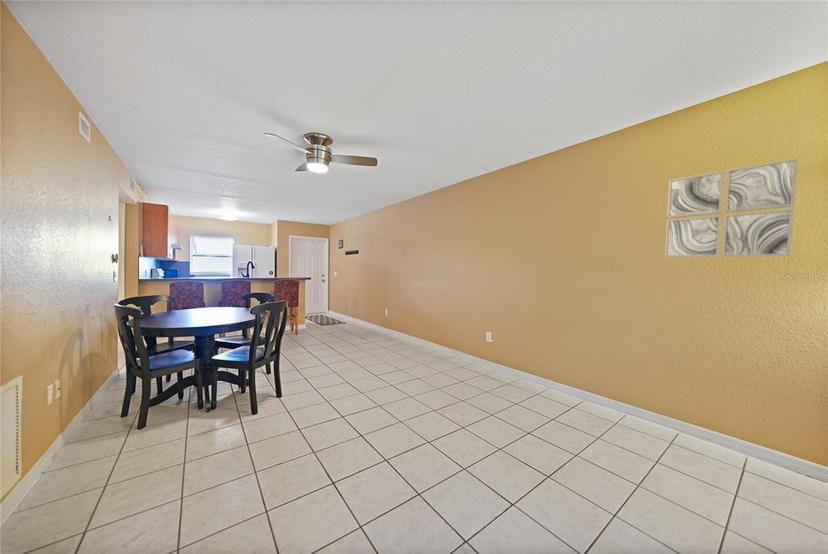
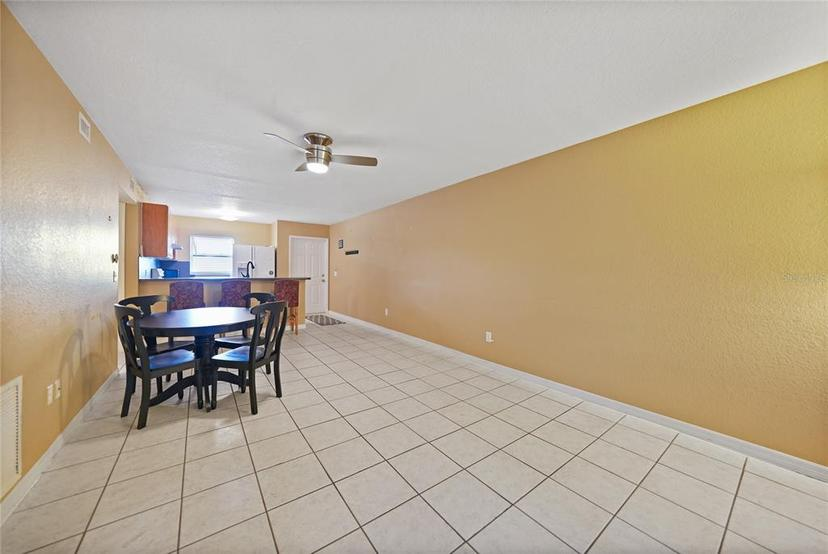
- wall art [664,157,798,258]
